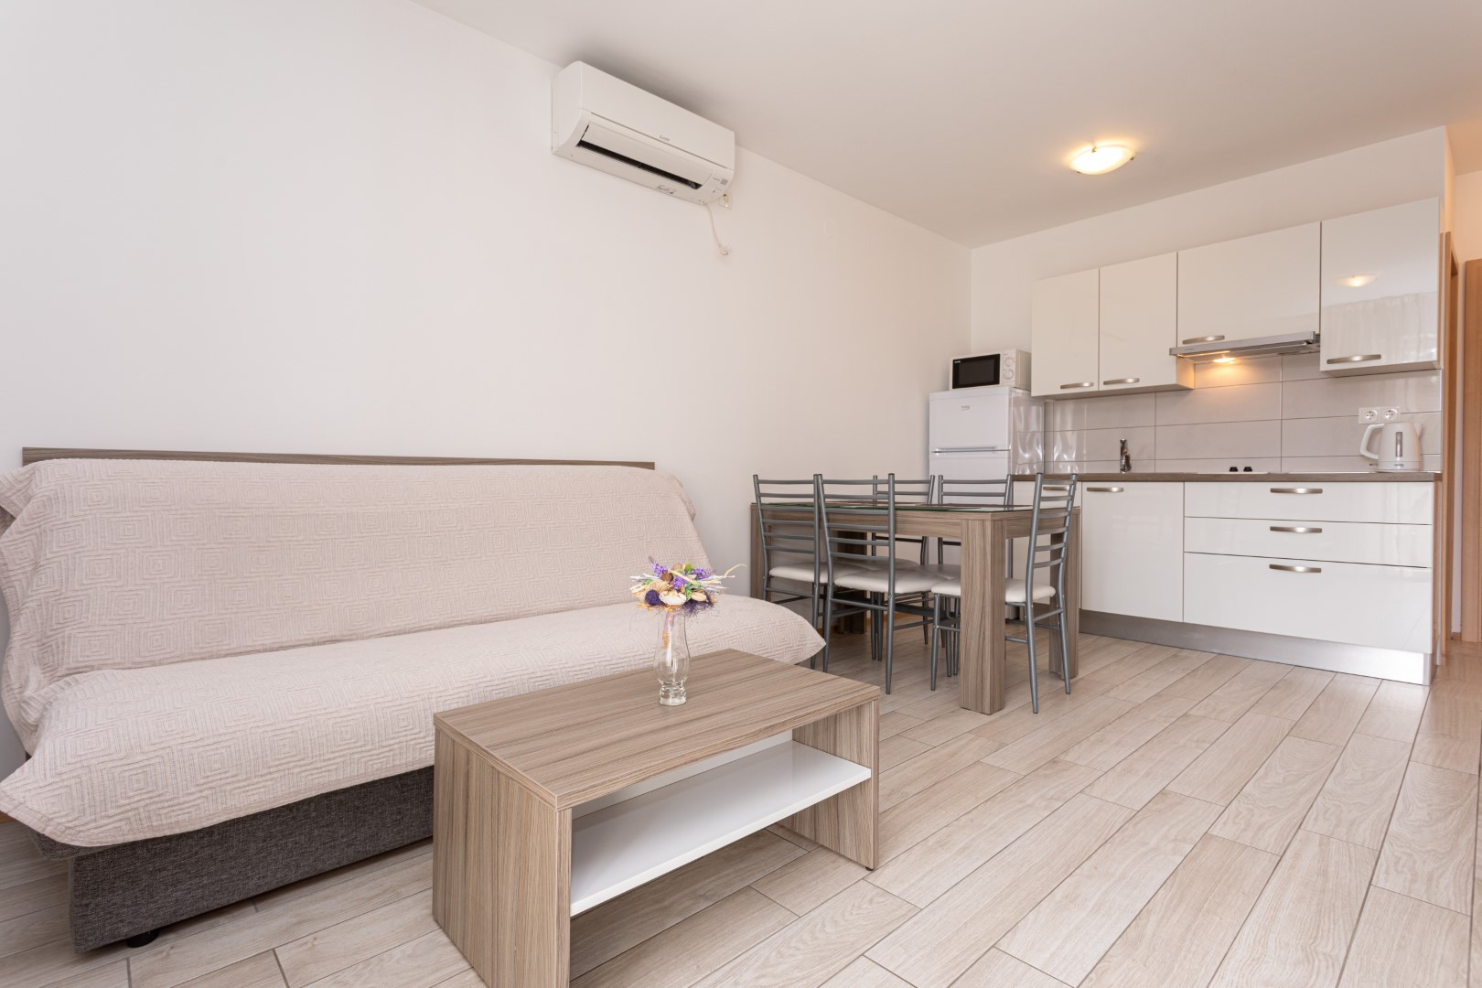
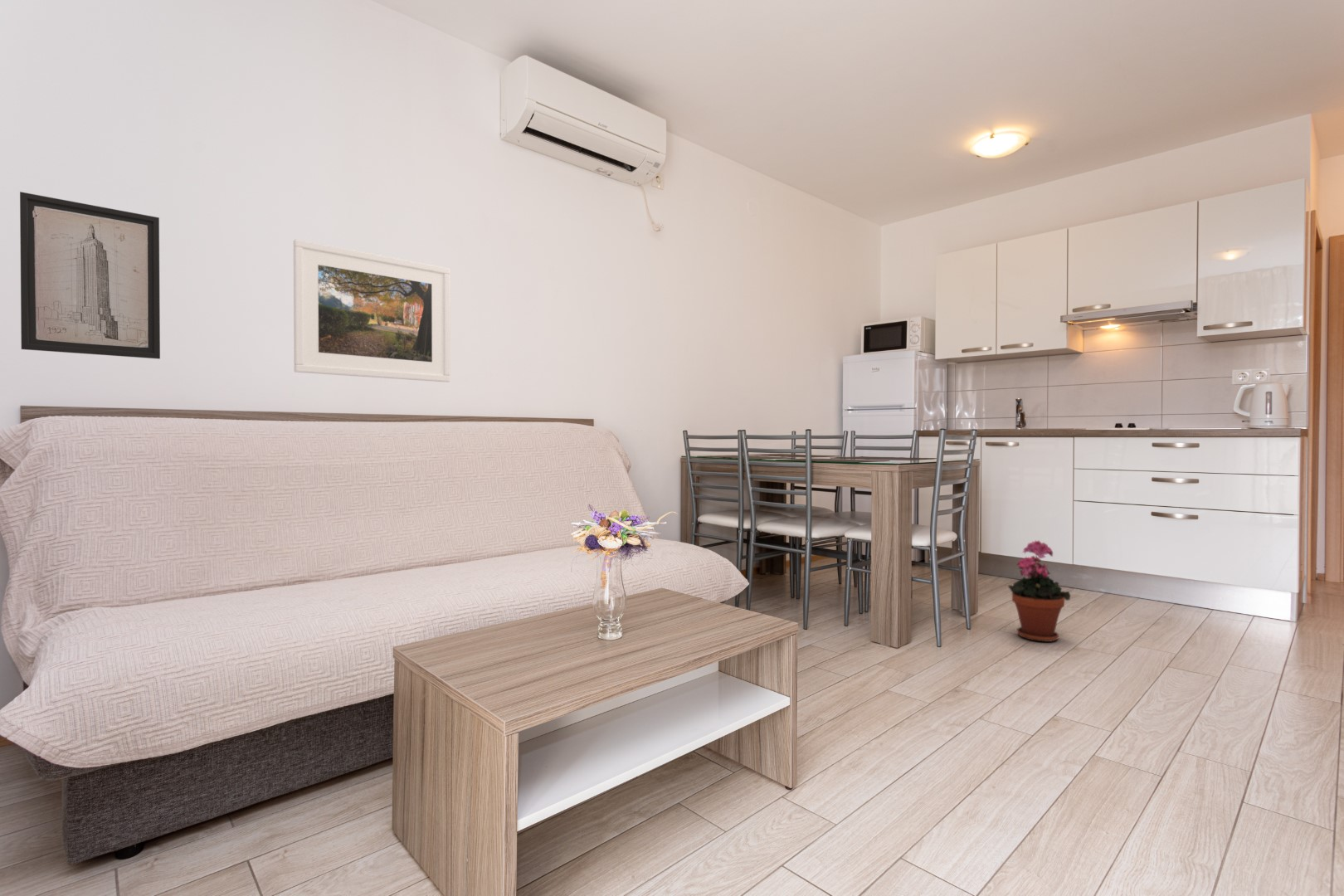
+ potted plant [1007,539,1072,643]
+ wall art [19,191,161,360]
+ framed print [293,238,451,383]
